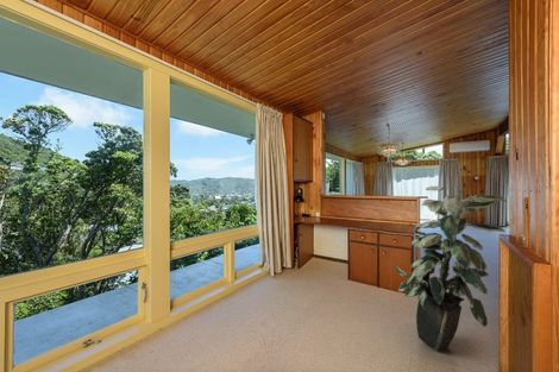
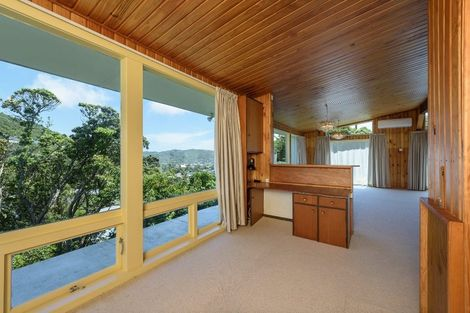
- indoor plant [392,185,508,352]
